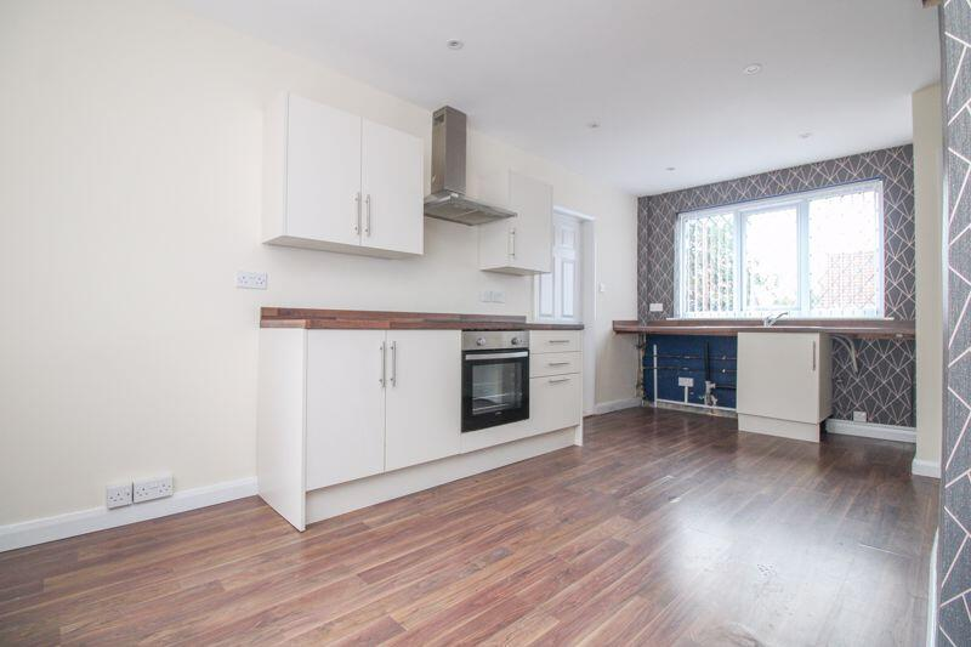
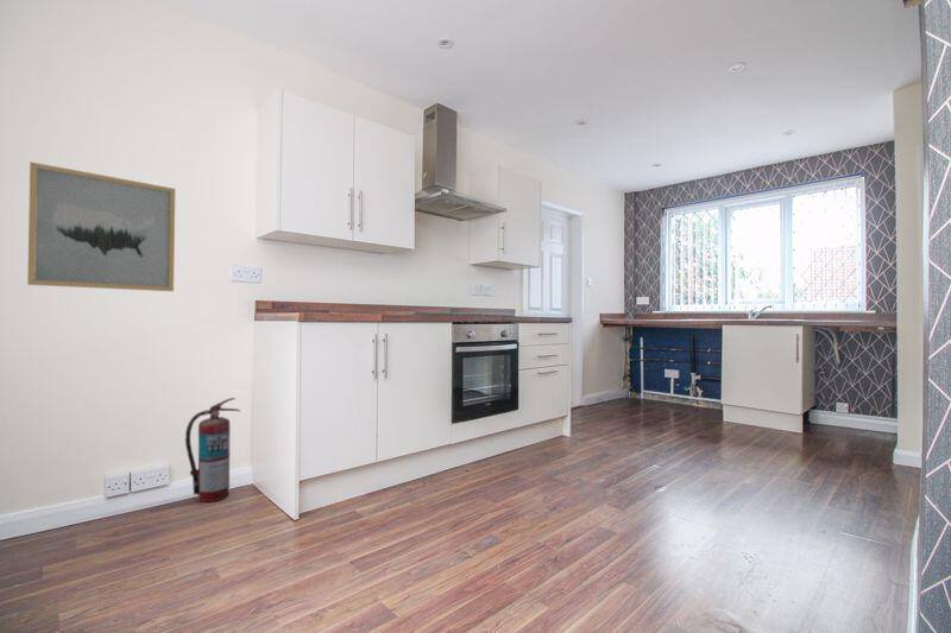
+ wall art [26,160,176,292]
+ fire extinguisher [184,397,241,504]
